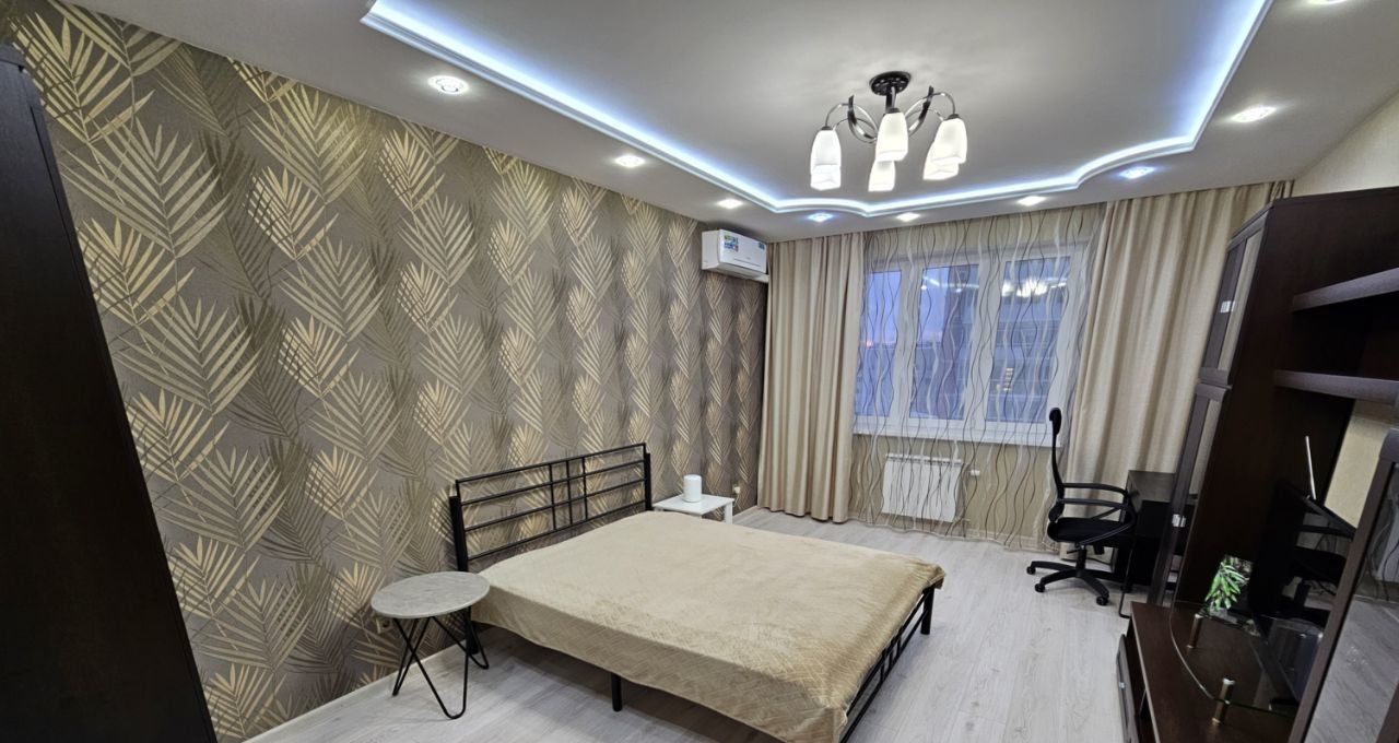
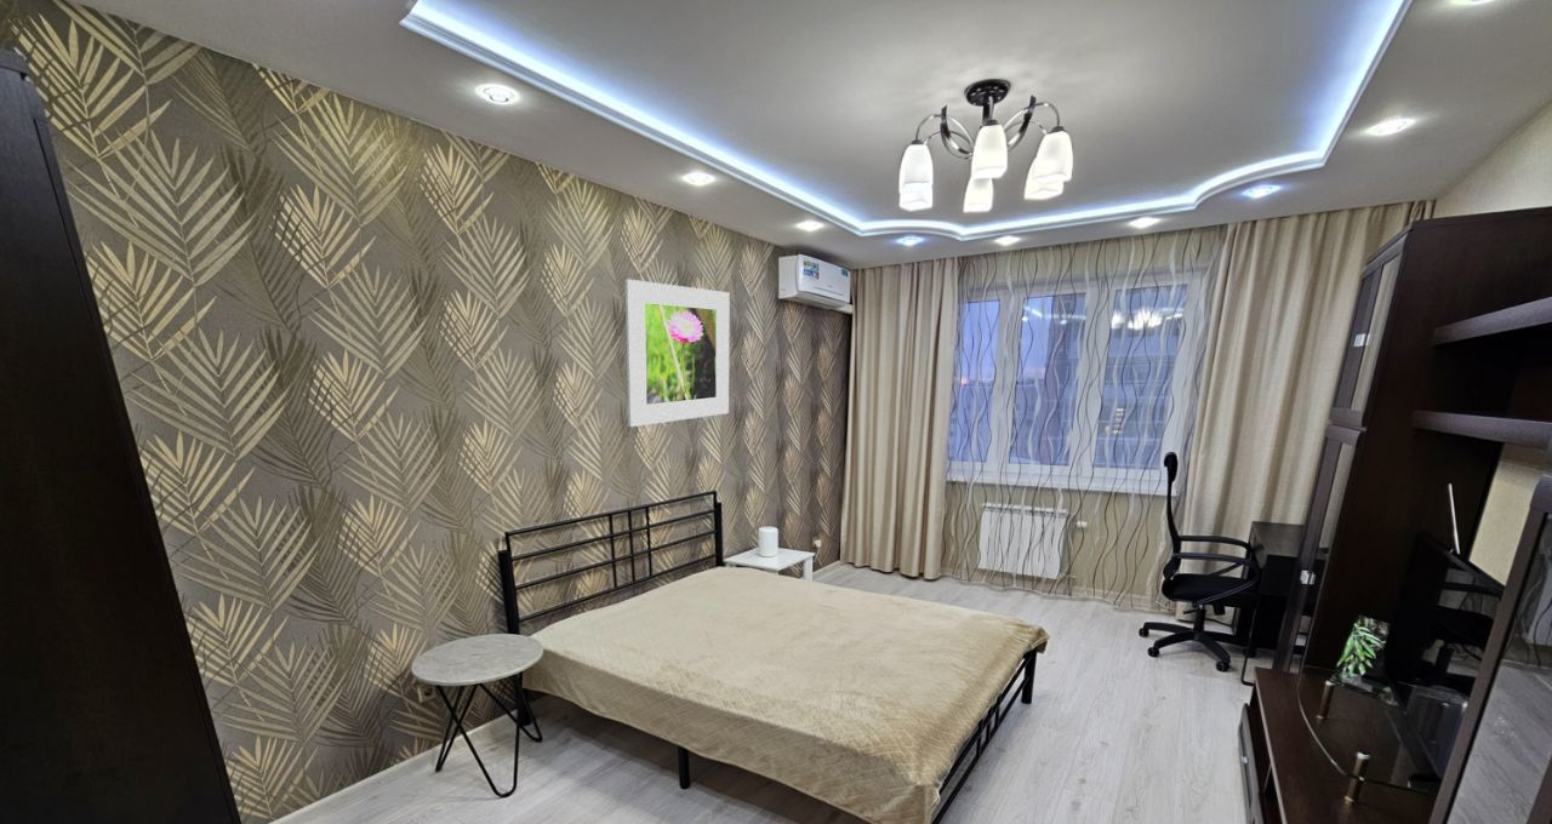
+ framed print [624,279,730,428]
